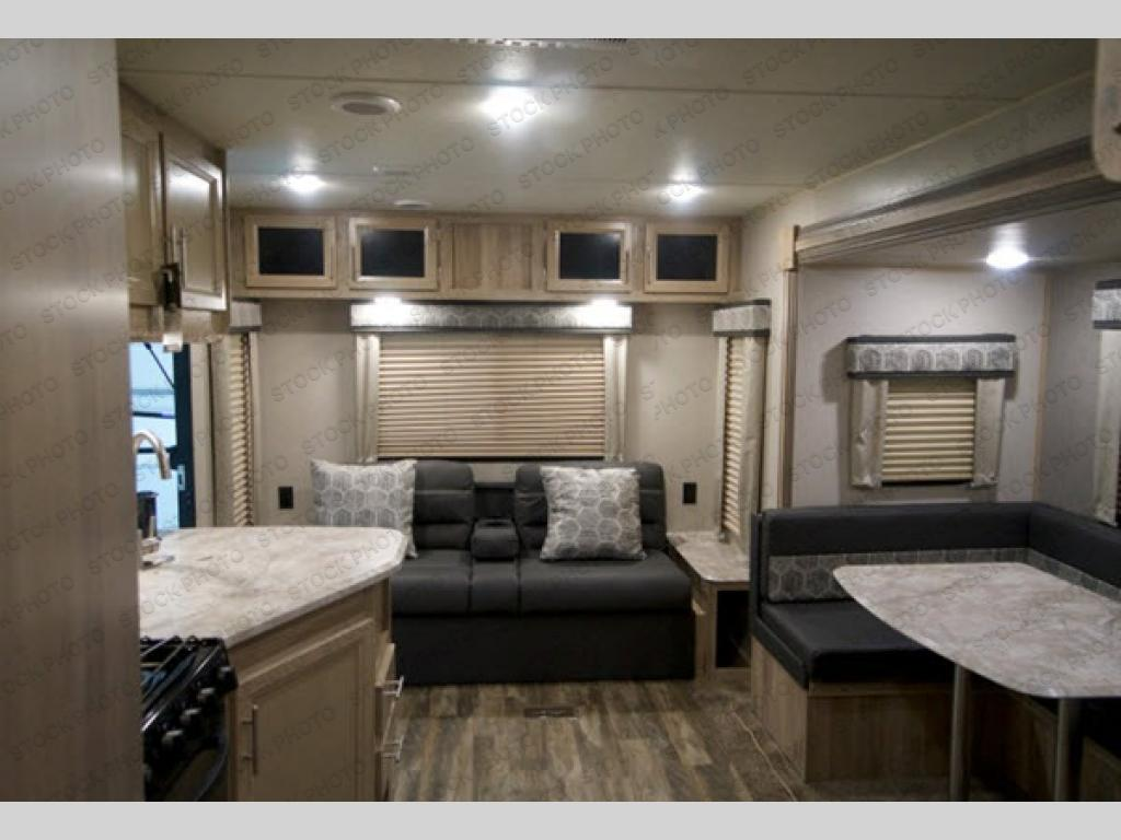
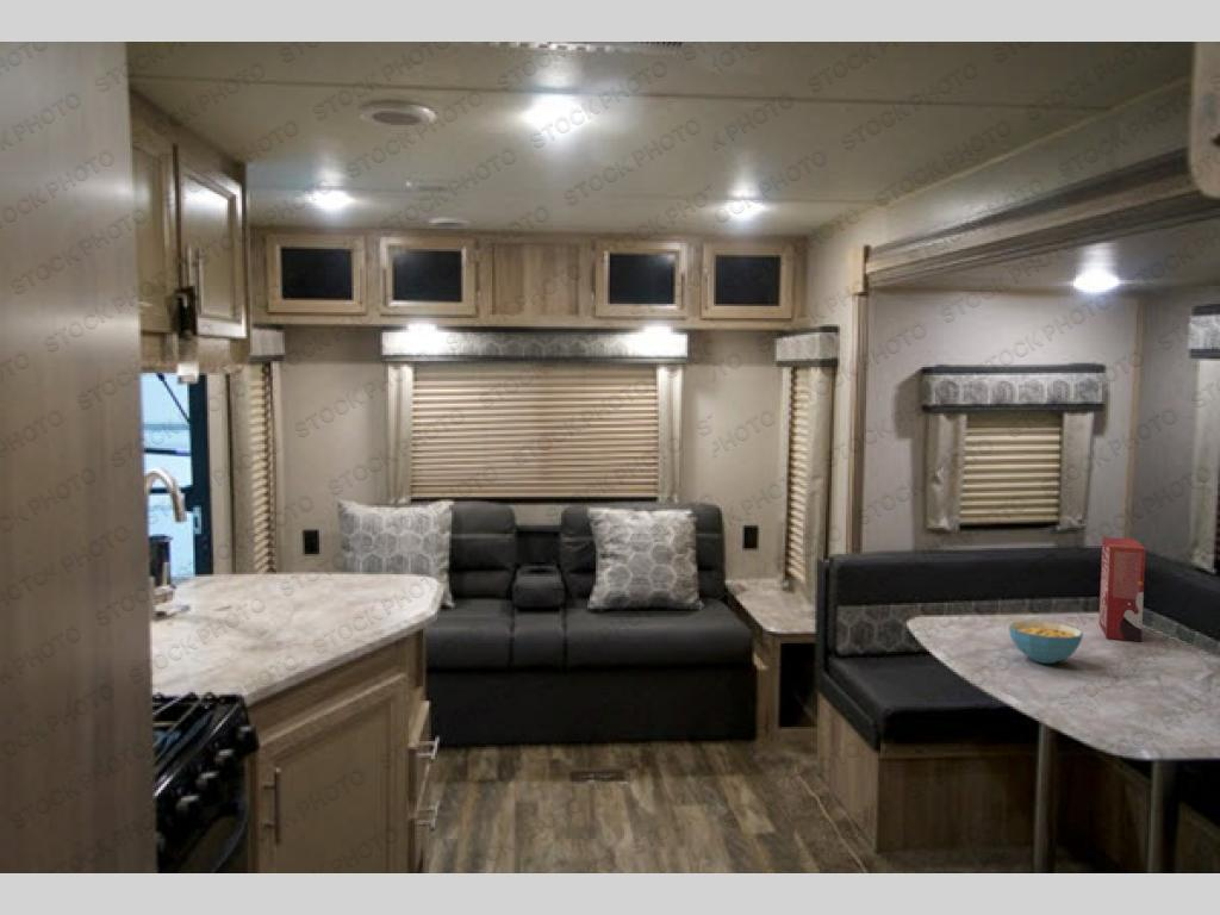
+ cereal box [1098,536,1146,643]
+ cereal bowl [1008,620,1084,665]
